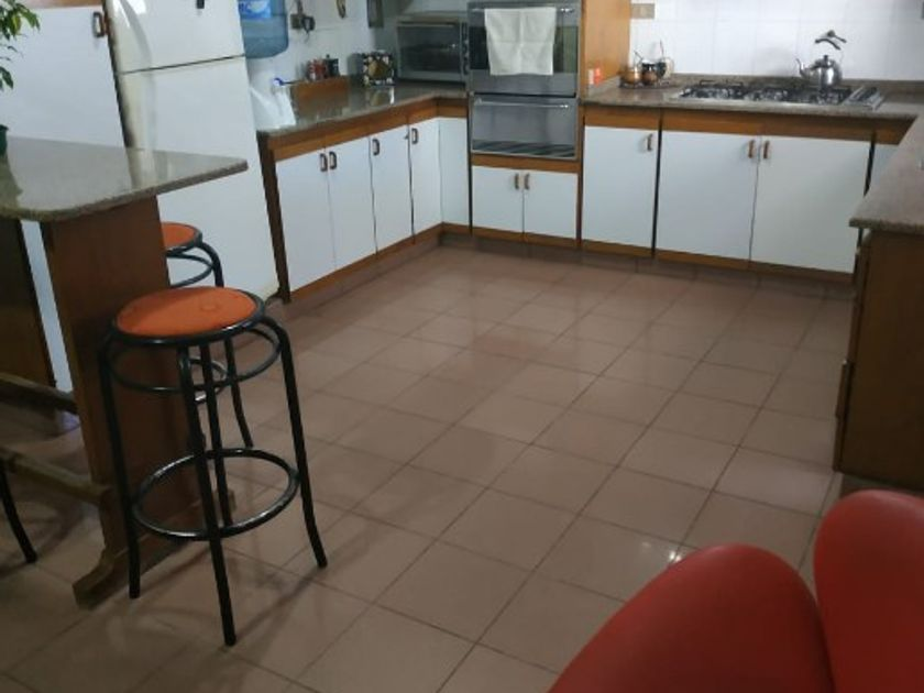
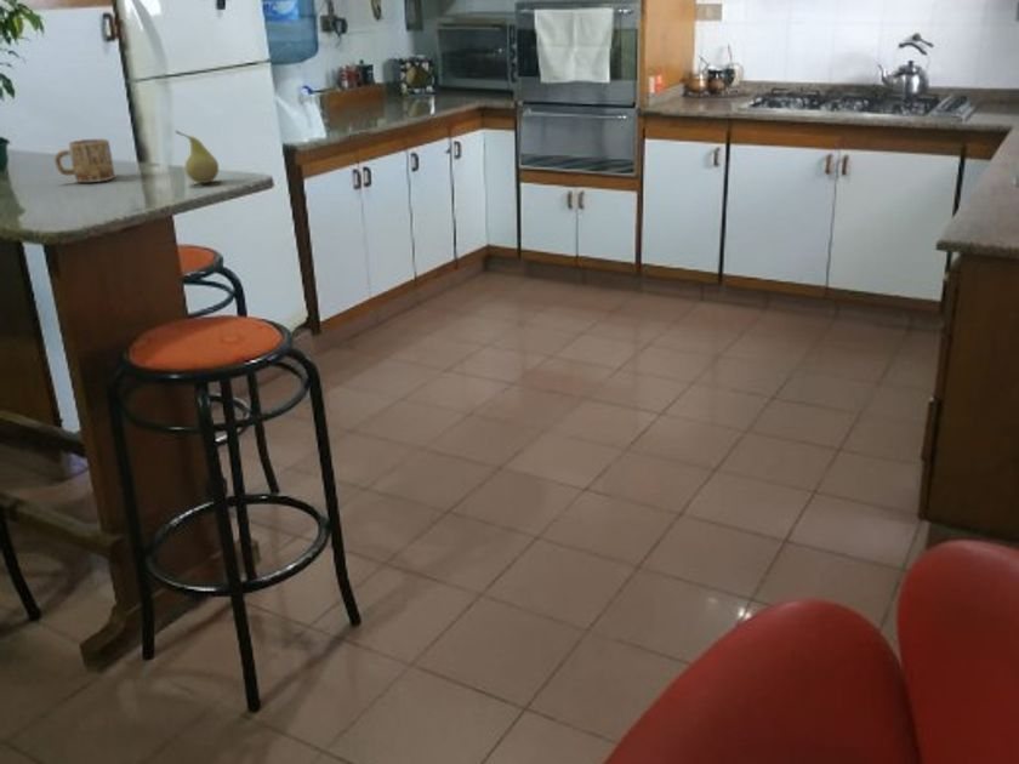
+ fruit [175,129,220,184]
+ mug [53,138,115,183]
